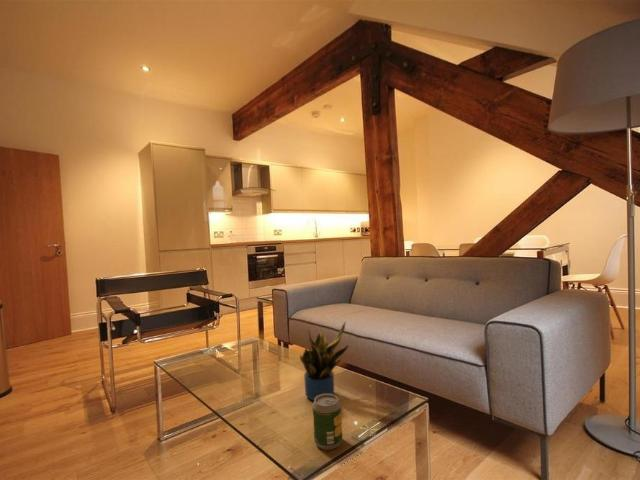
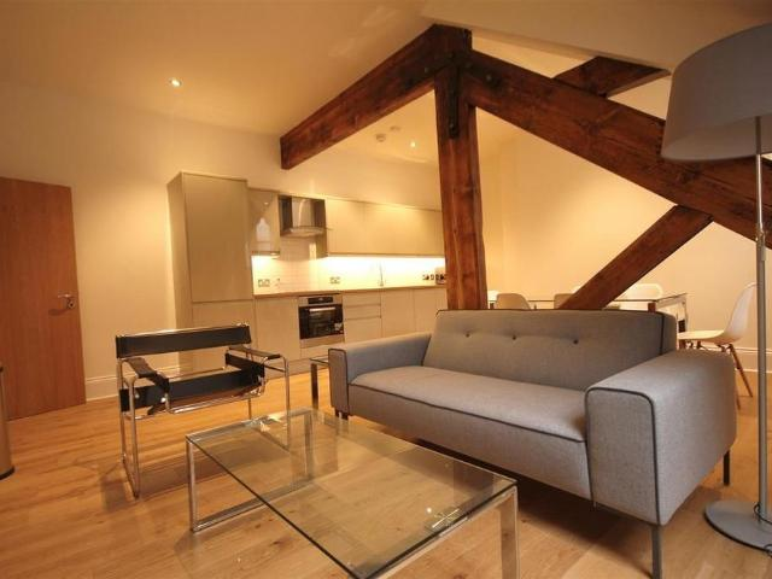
- soda can [311,394,343,451]
- potted plant [299,321,350,401]
